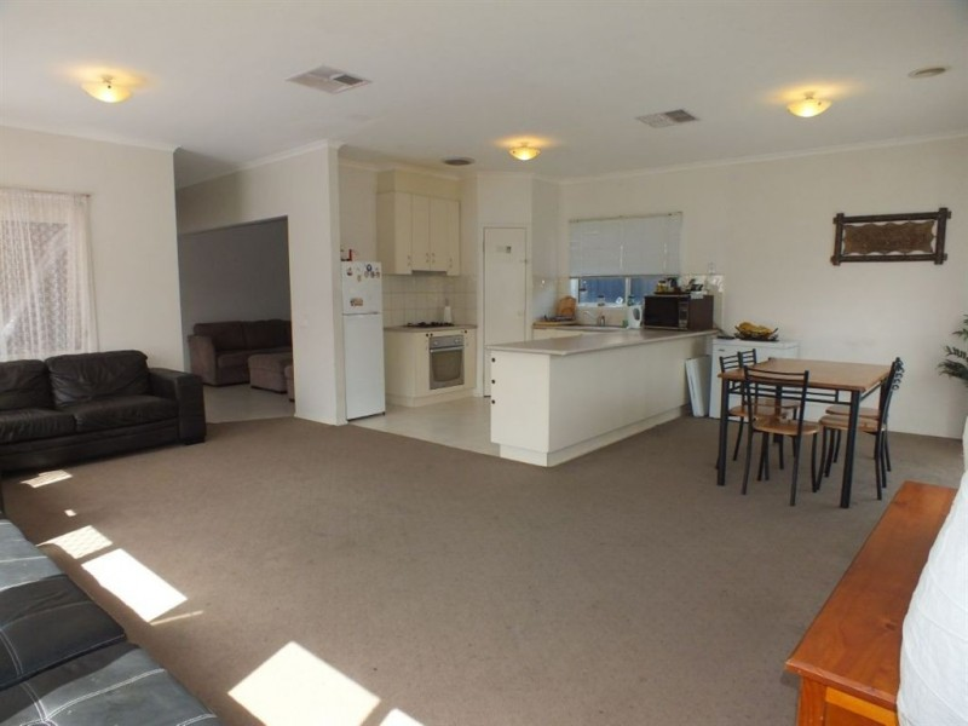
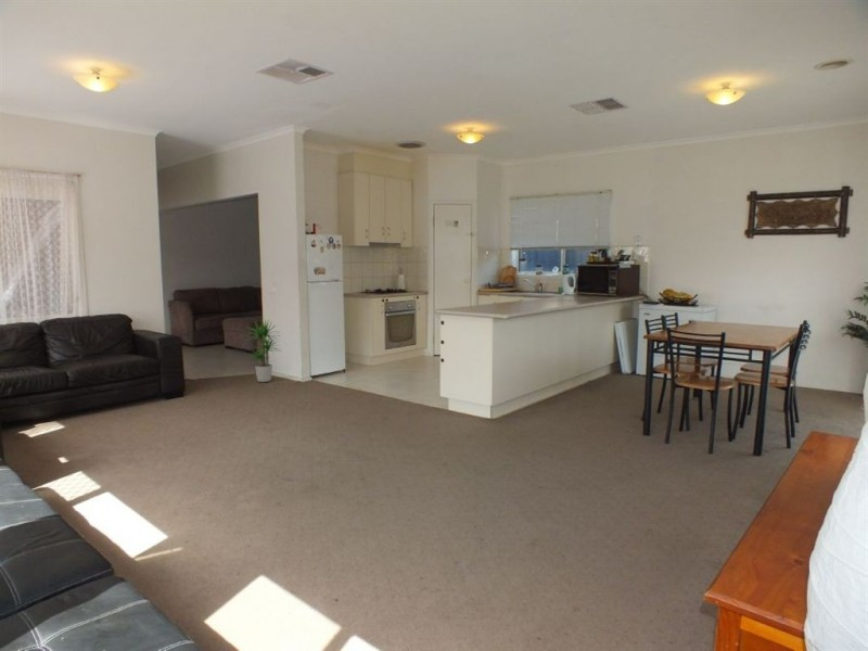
+ potted plant [245,318,281,383]
